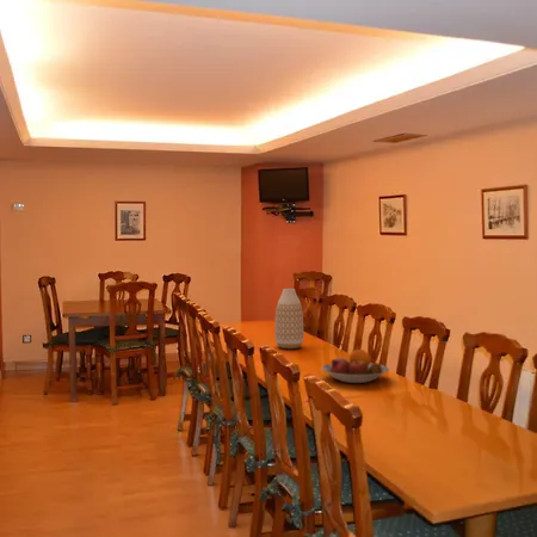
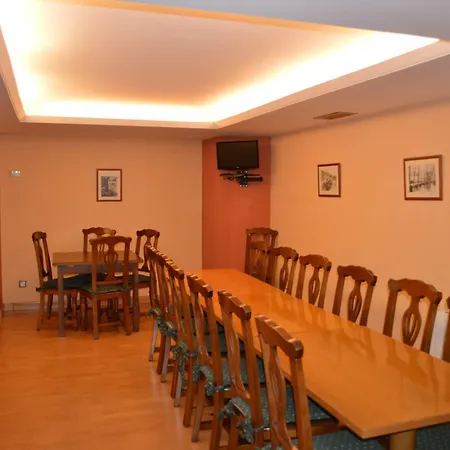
- fruit bowl [320,347,390,384]
- vase [273,288,304,350]
